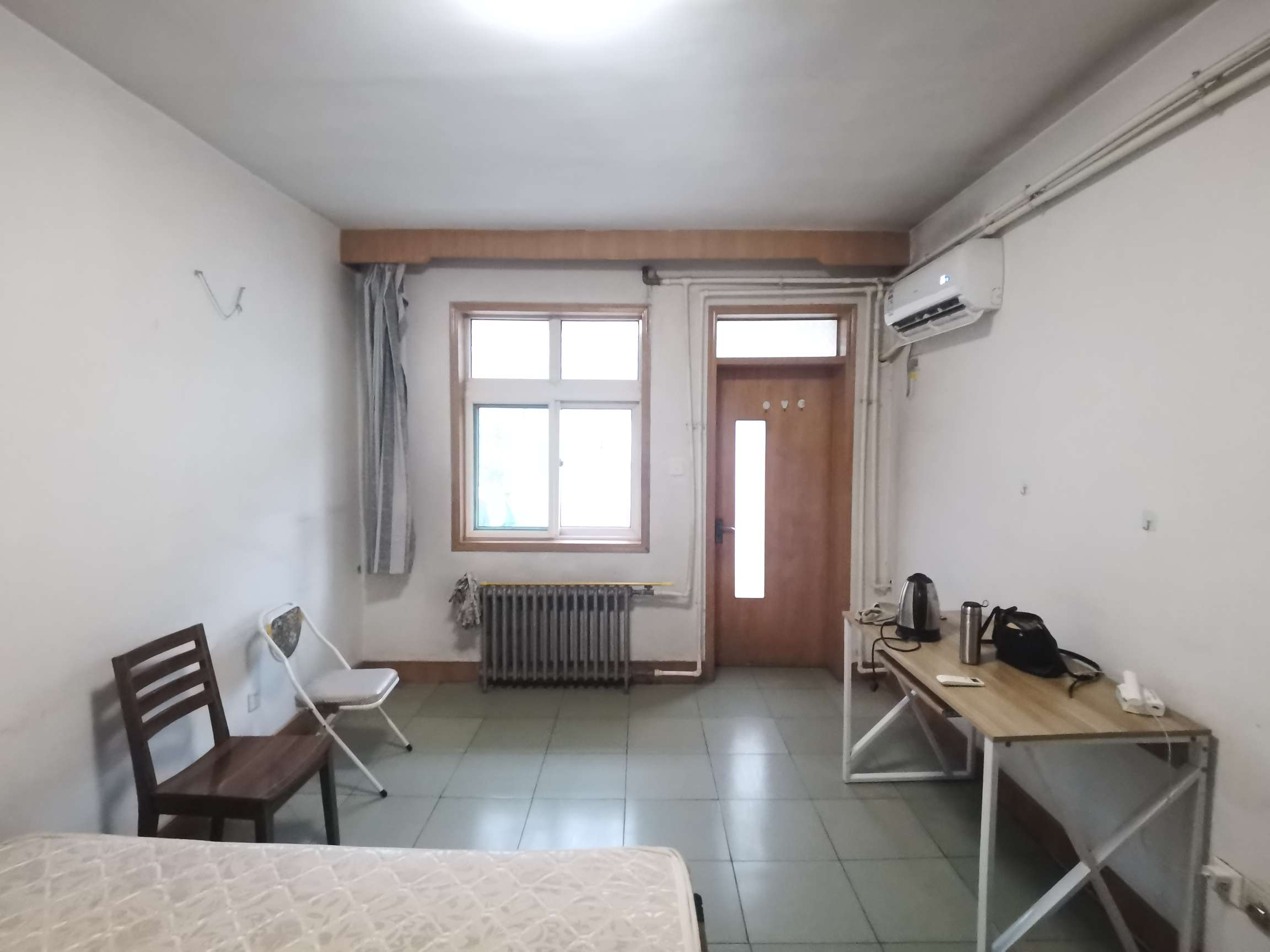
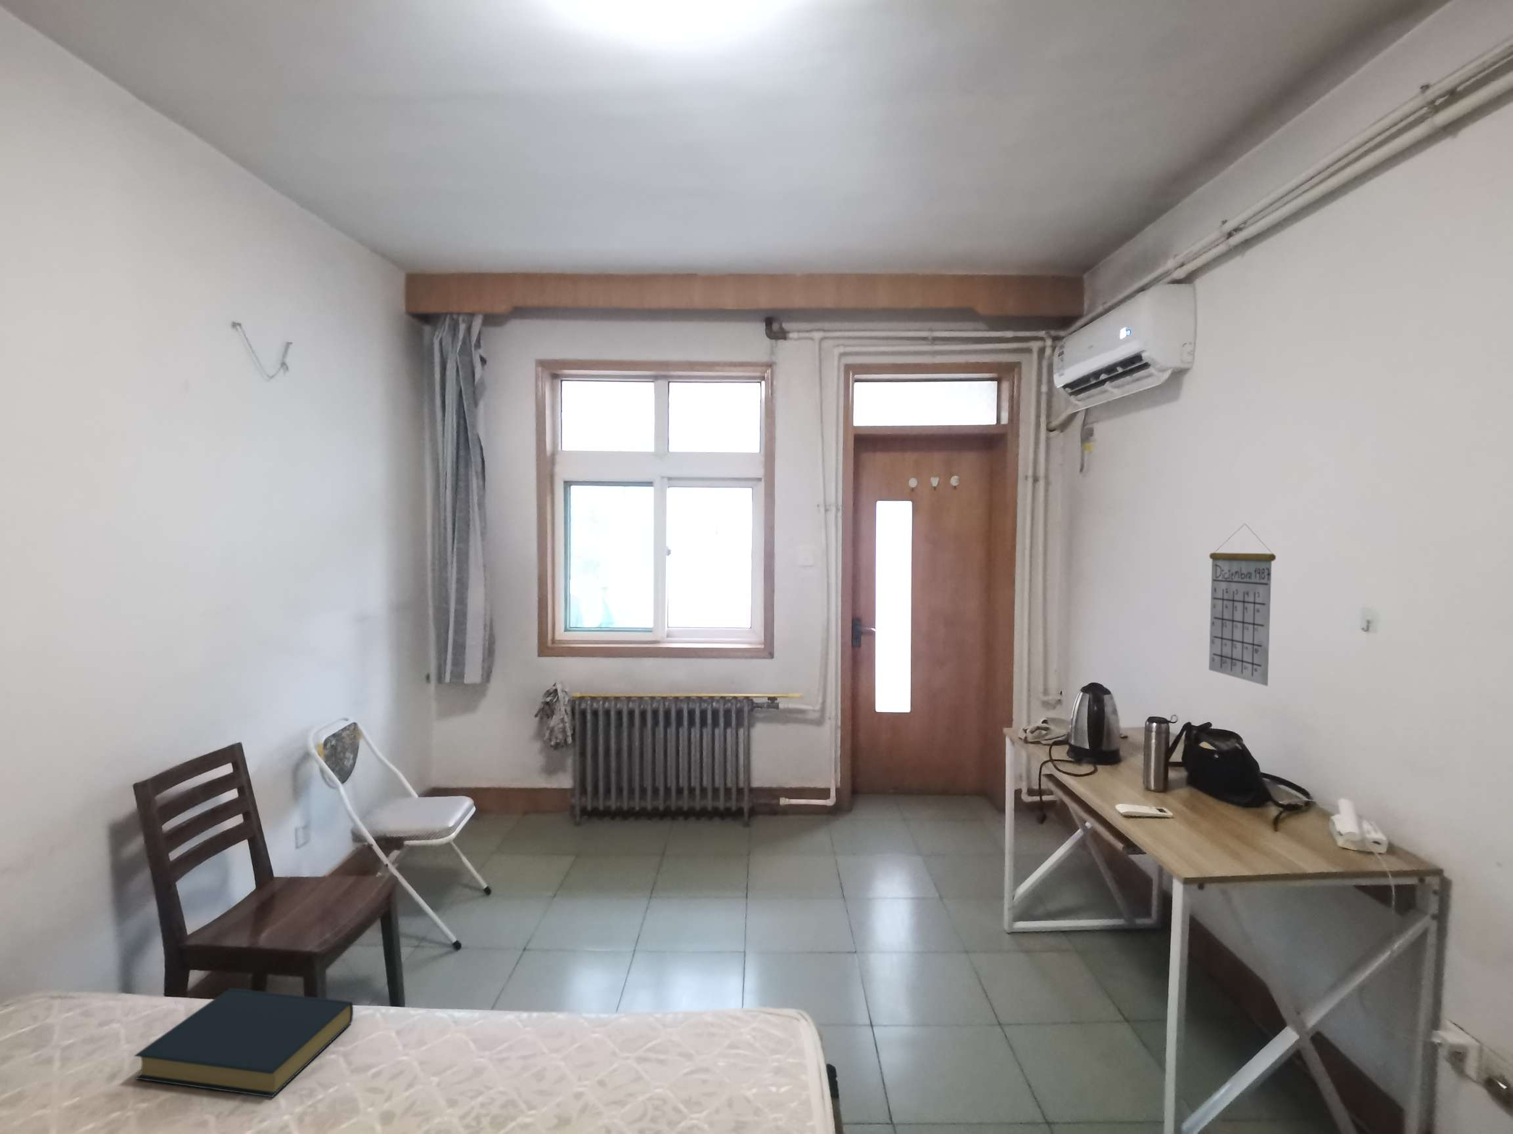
+ calendar [1208,523,1277,686]
+ hardback book [133,987,354,1098]
